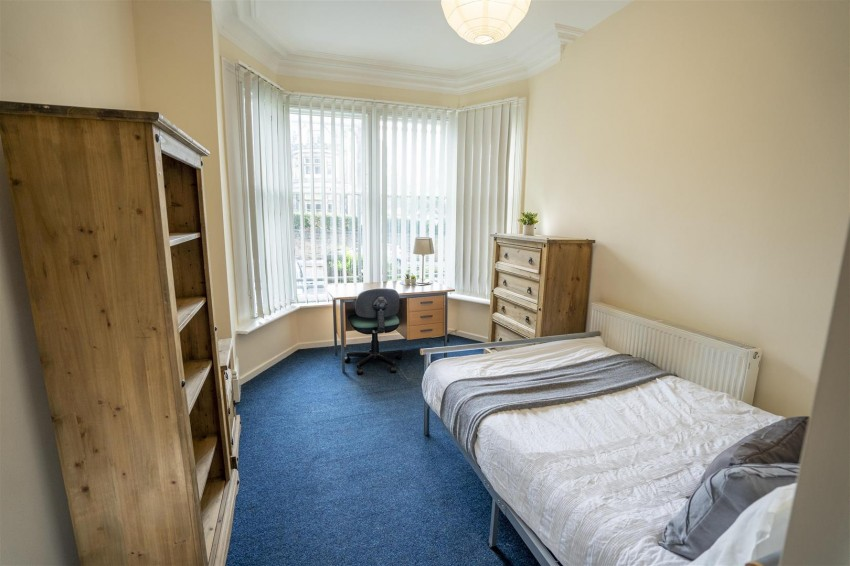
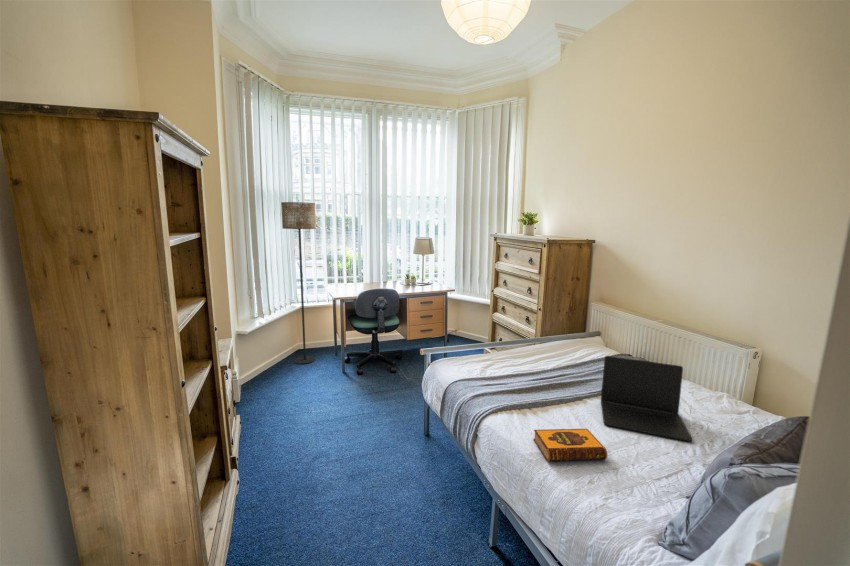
+ hardback book [532,428,608,462]
+ floor lamp [280,201,317,365]
+ laptop [600,355,693,443]
